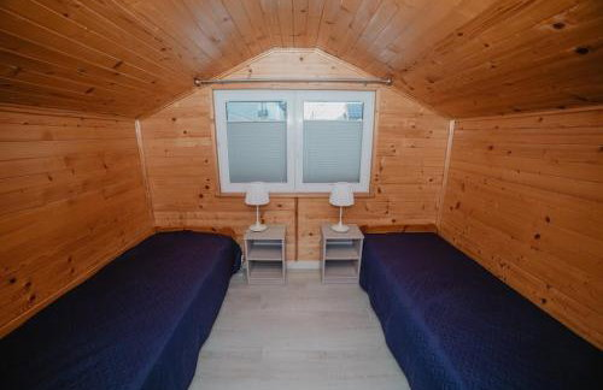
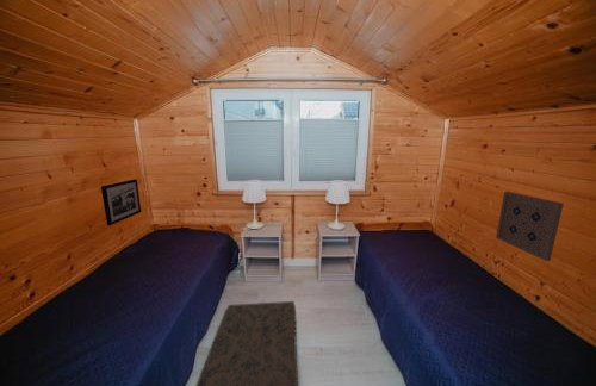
+ rug [195,300,299,386]
+ picture frame [100,178,142,226]
+ wall art [495,191,565,262]
